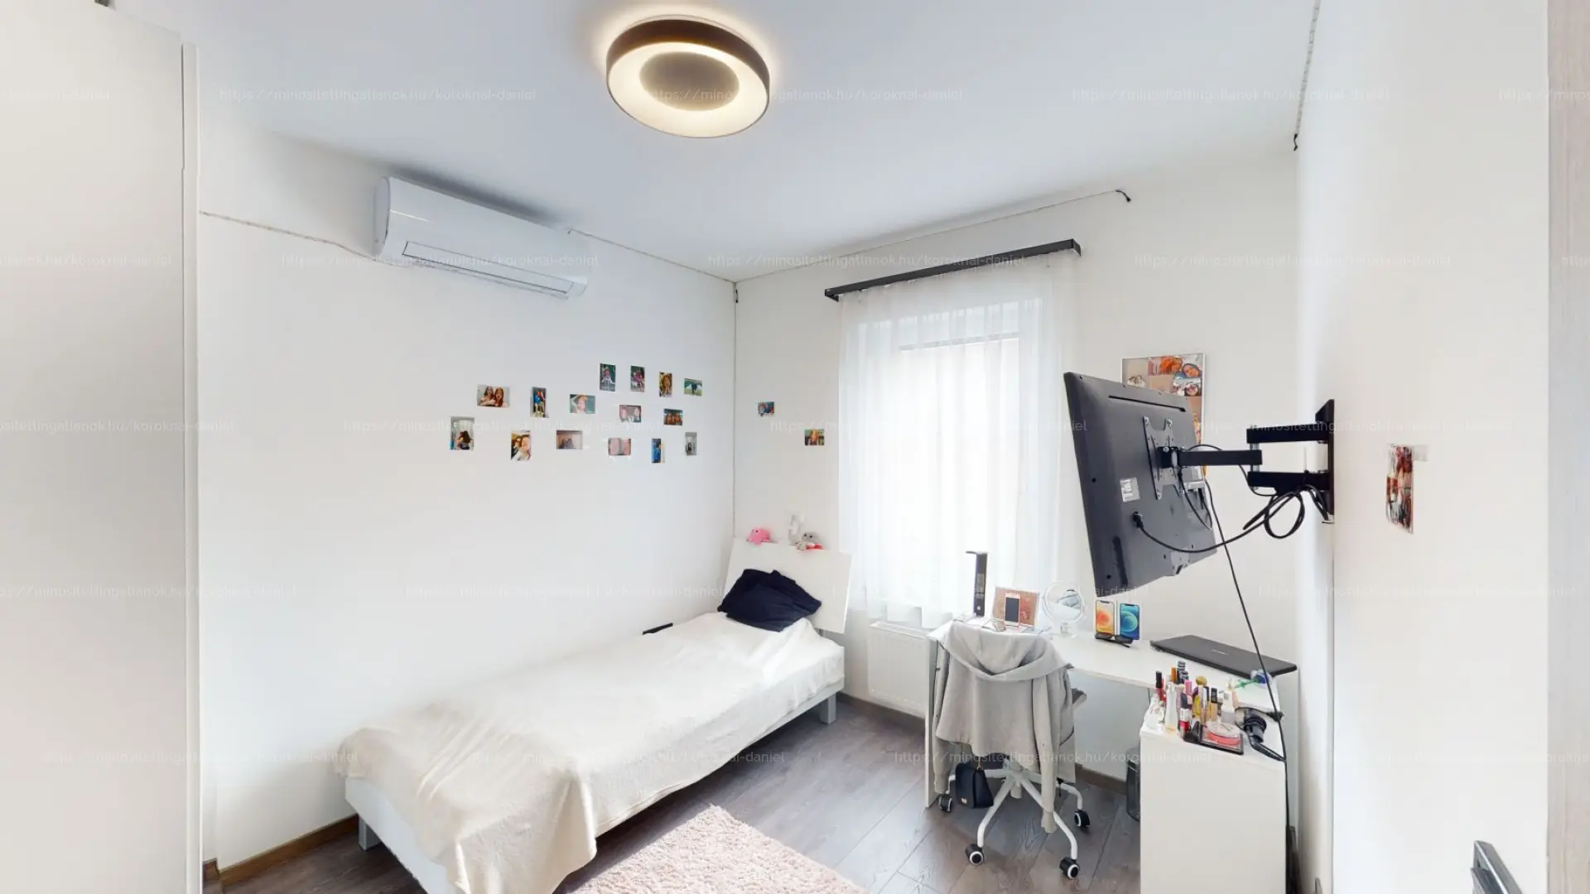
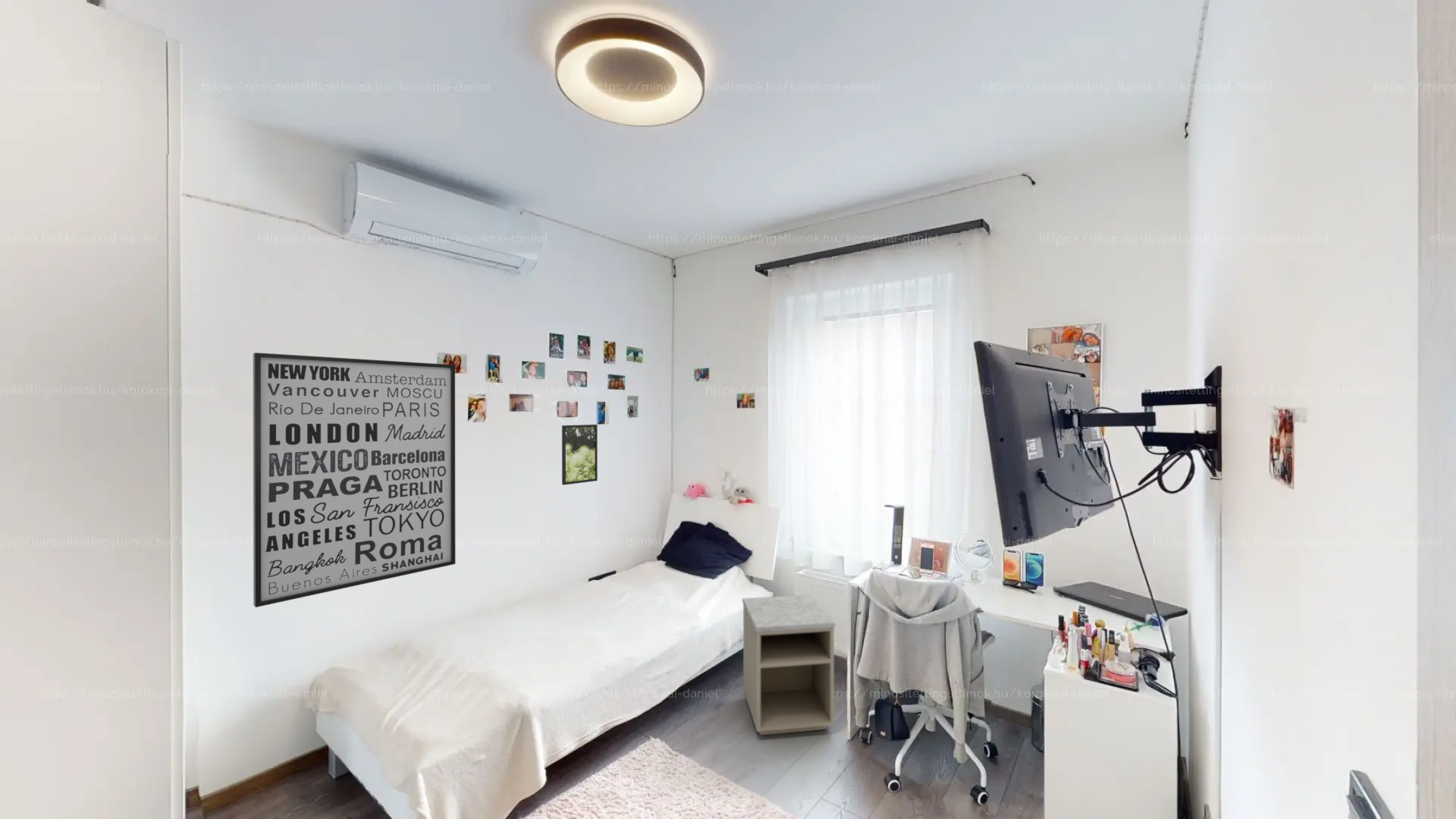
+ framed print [561,424,598,485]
+ wall art [253,352,457,608]
+ nightstand [742,594,836,736]
